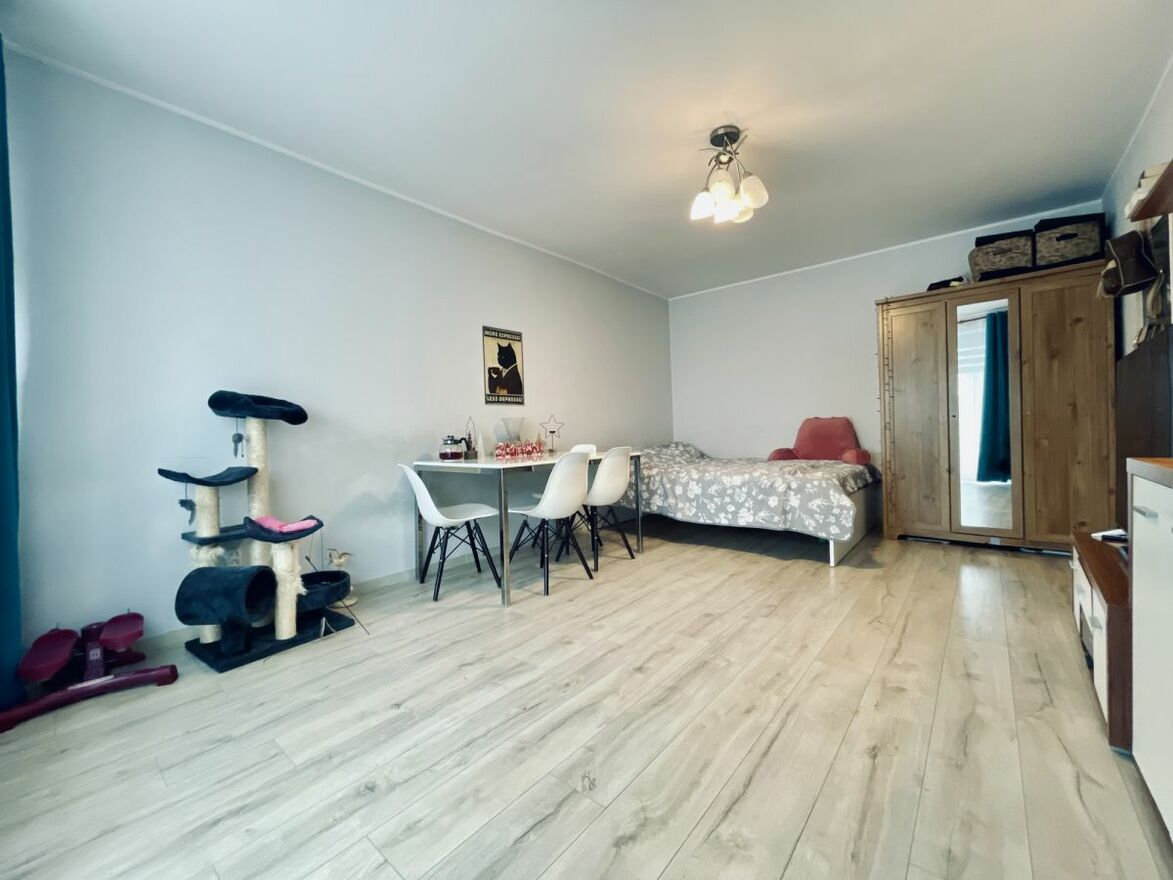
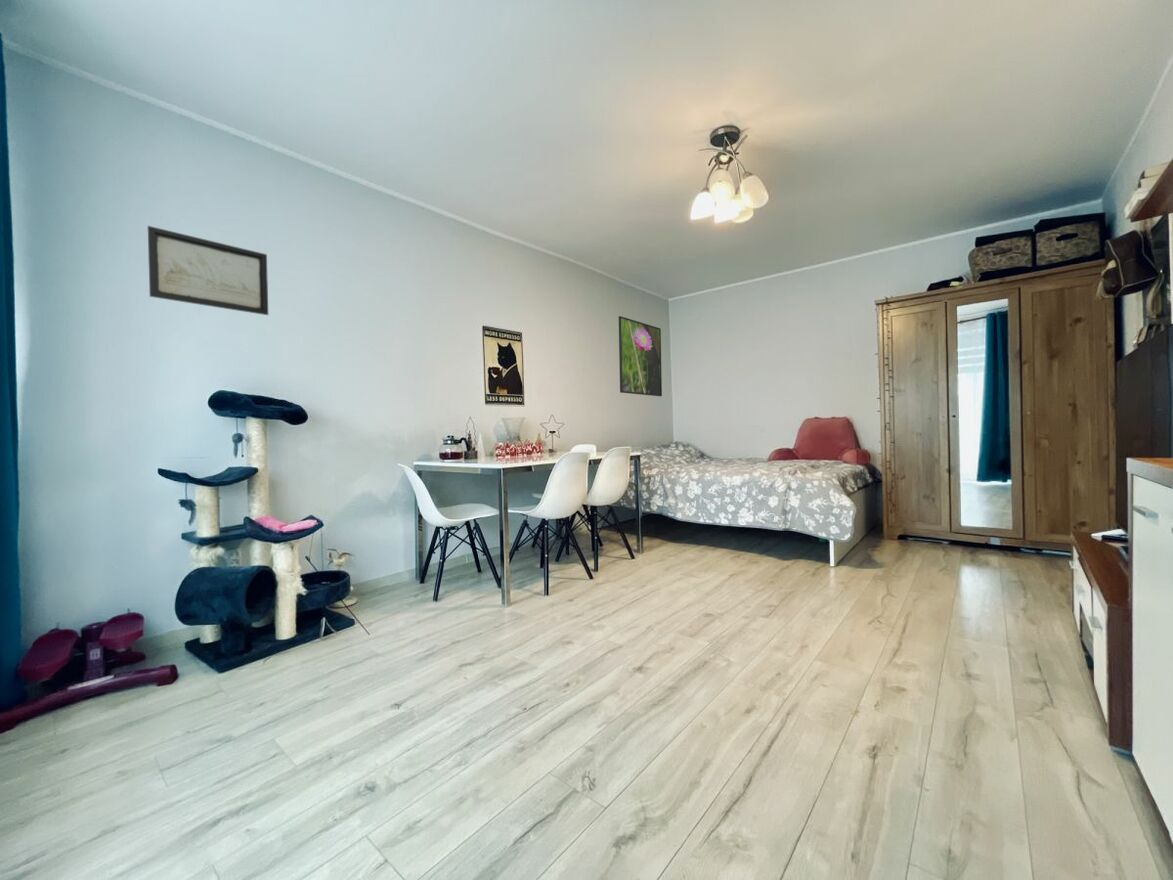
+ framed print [618,315,663,397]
+ wall art [146,225,269,316]
